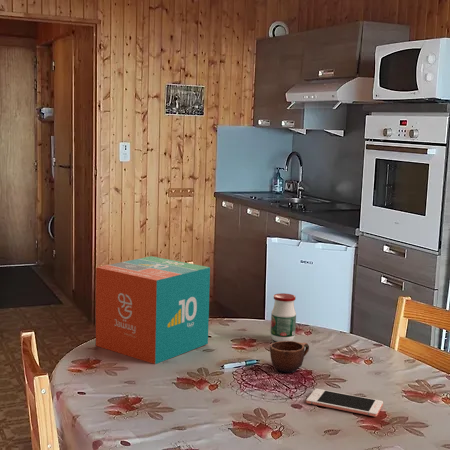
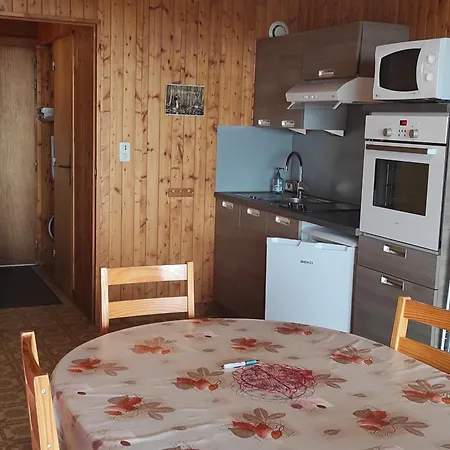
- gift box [95,255,211,365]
- cell phone [305,388,384,417]
- mug [269,340,310,374]
- jar [270,292,297,342]
